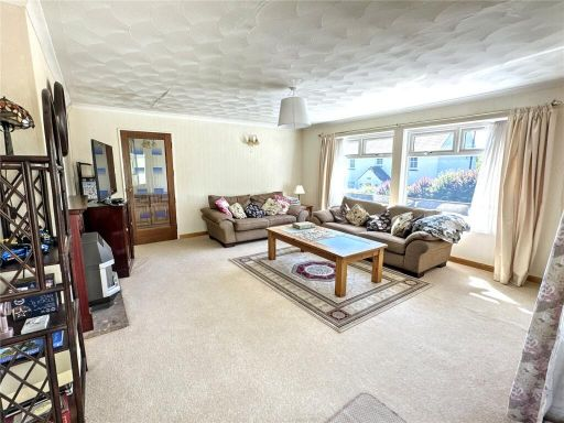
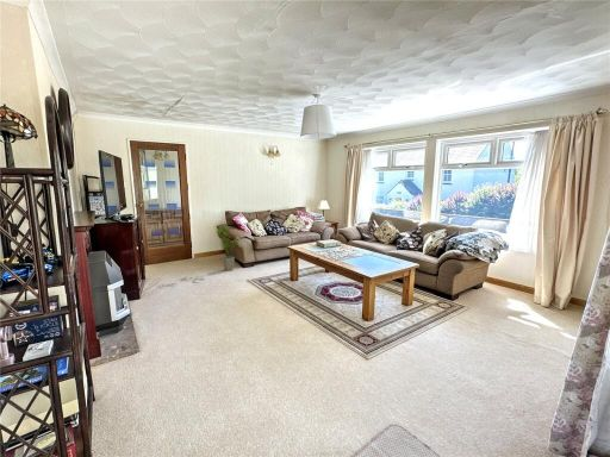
+ house plant [216,225,239,271]
